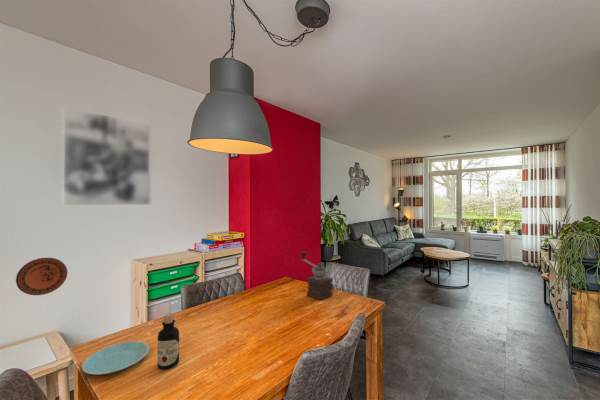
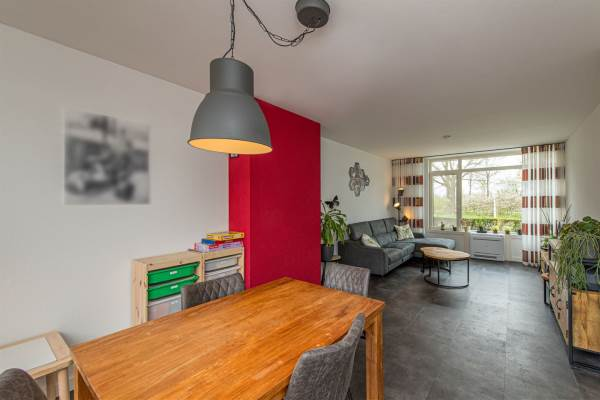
- coffee grinder [300,251,334,301]
- decorative plate [15,257,68,296]
- plate [81,340,150,376]
- bottle [157,312,180,370]
